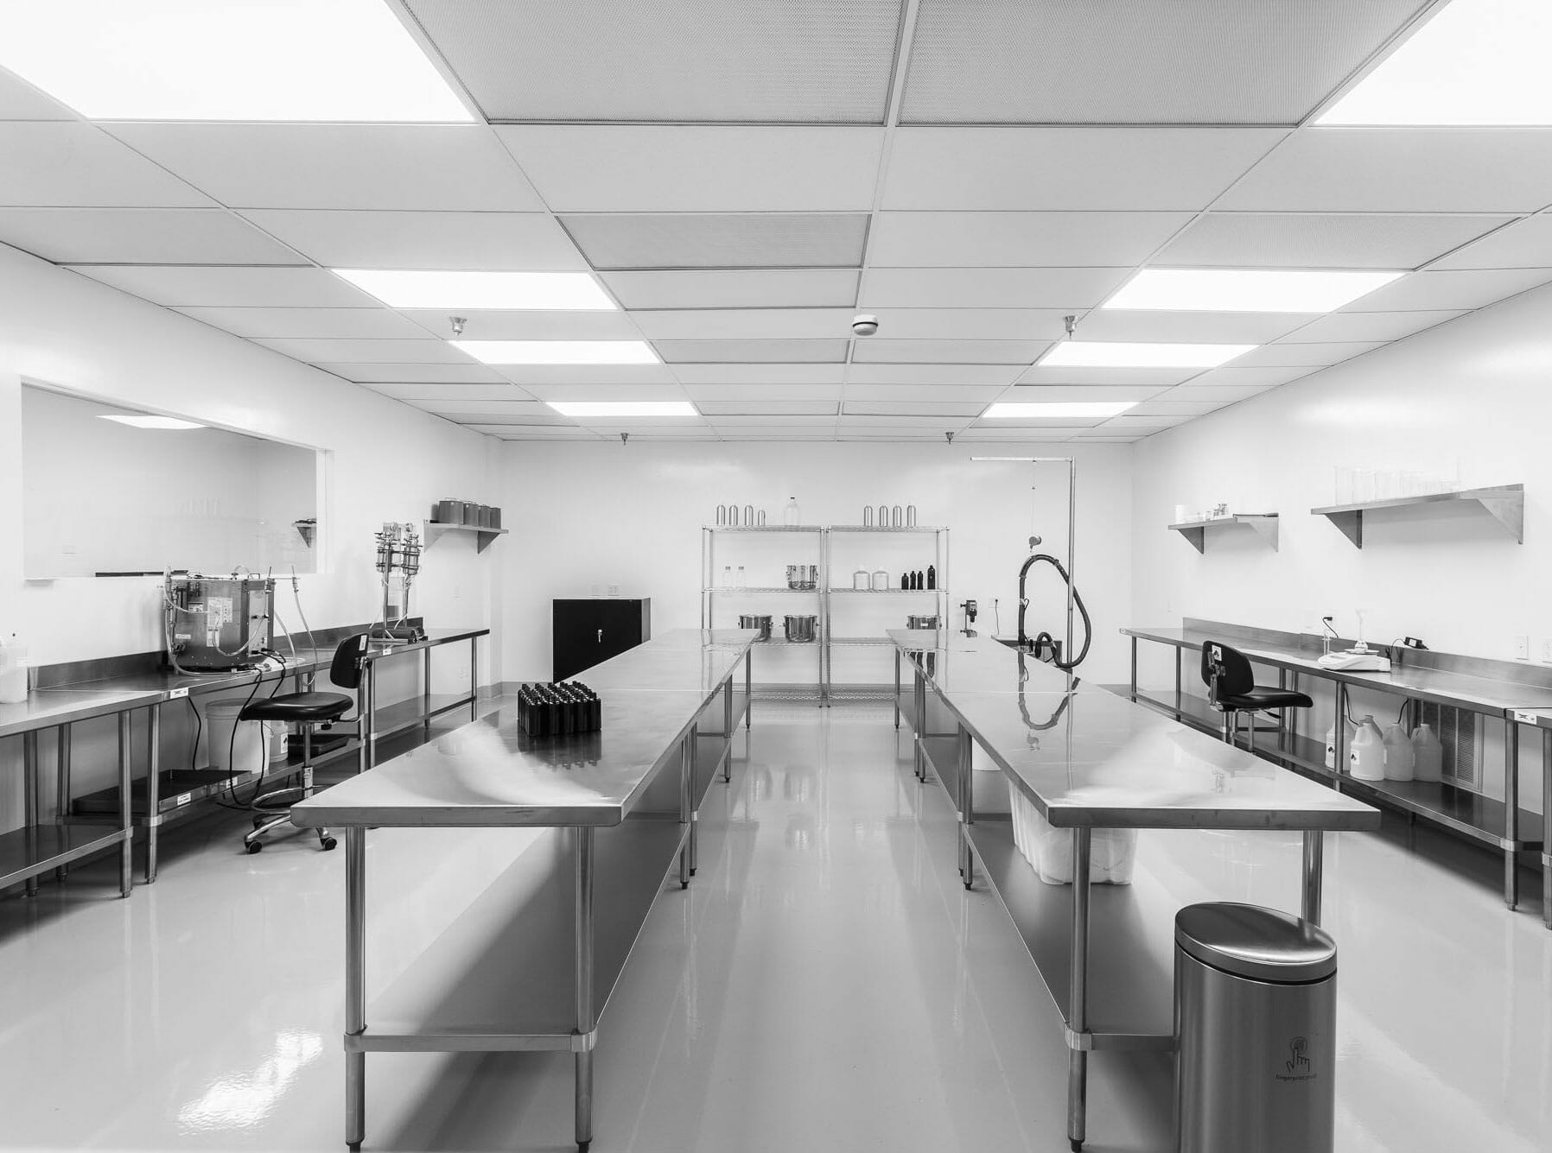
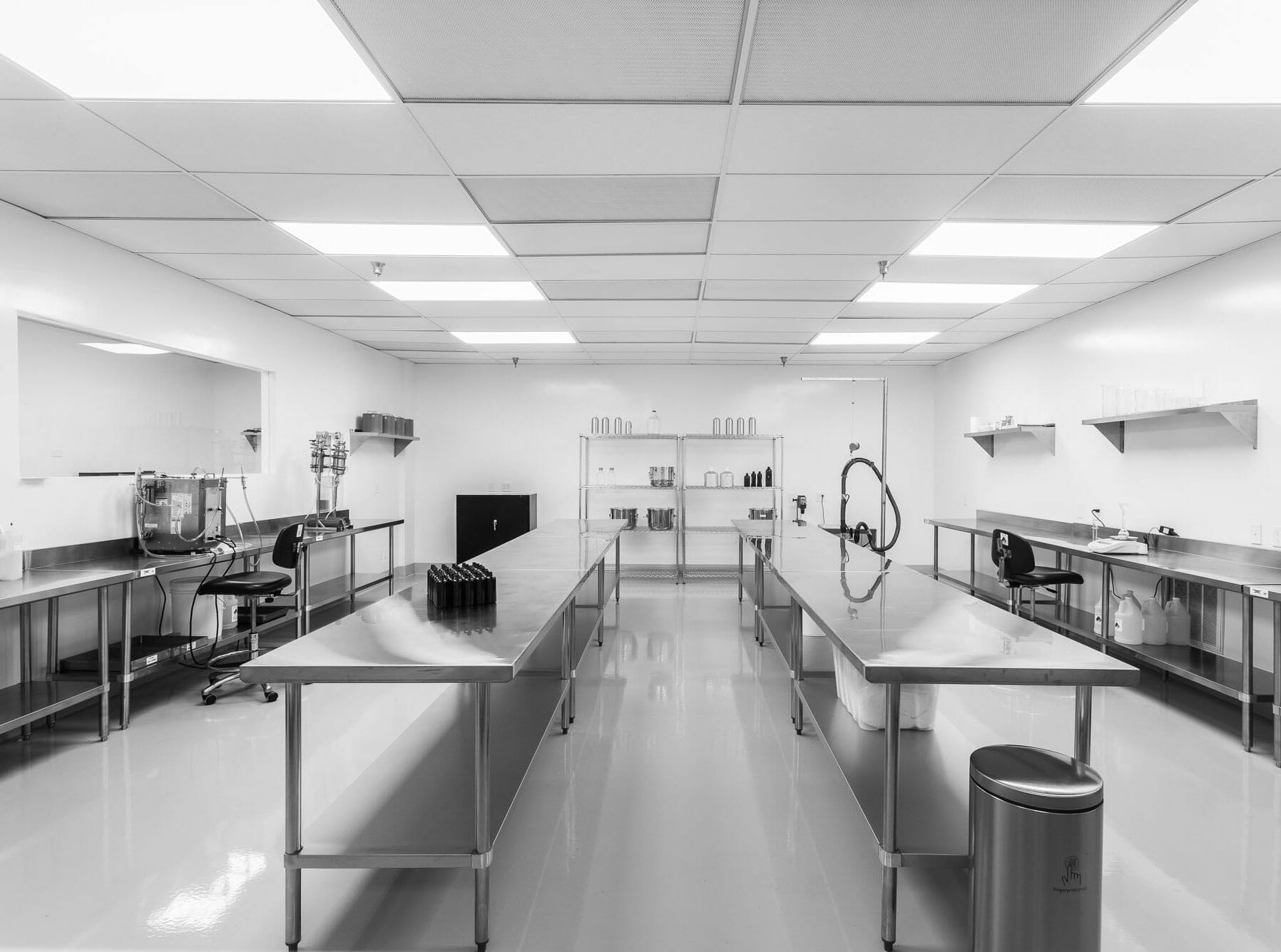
- smoke detector [852,314,880,337]
